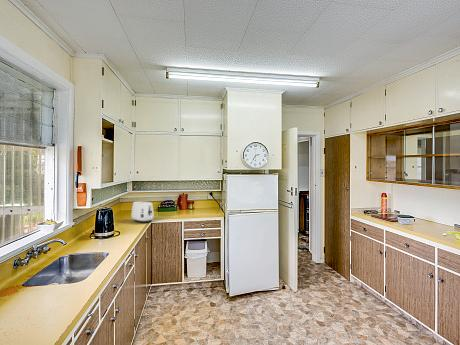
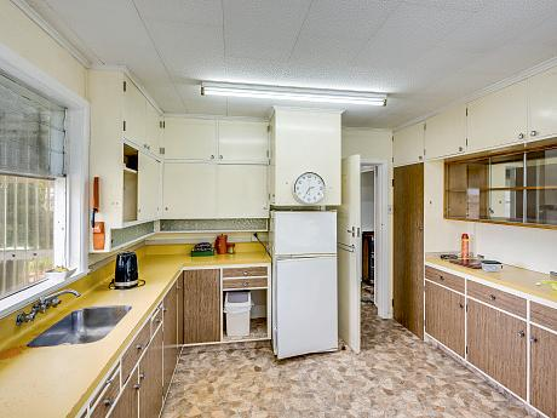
- toaster [130,200,155,224]
